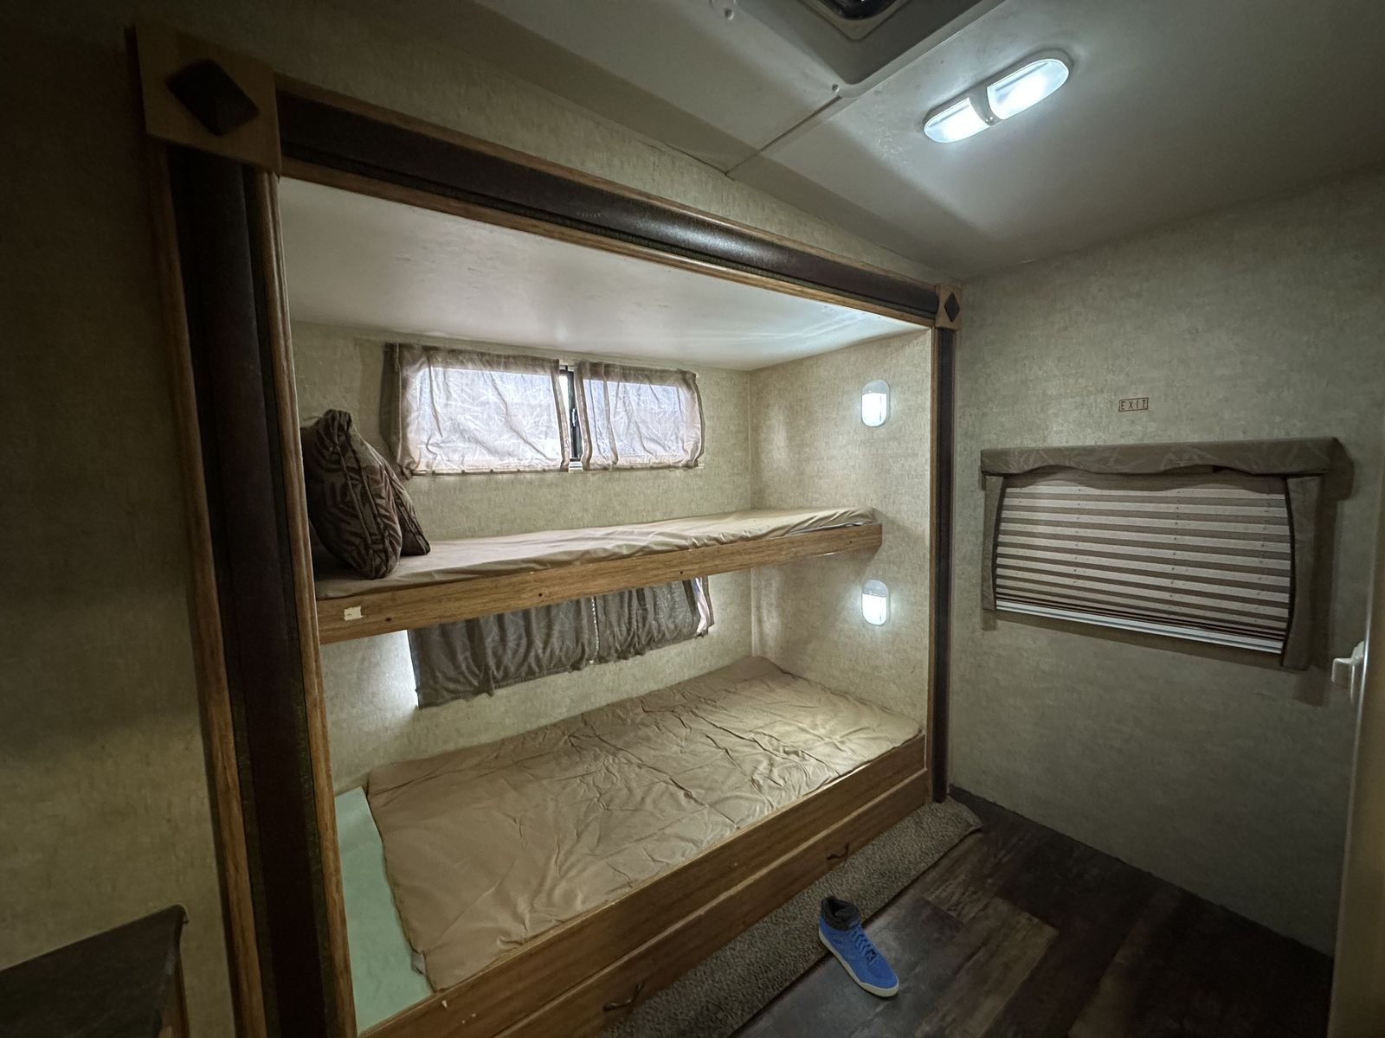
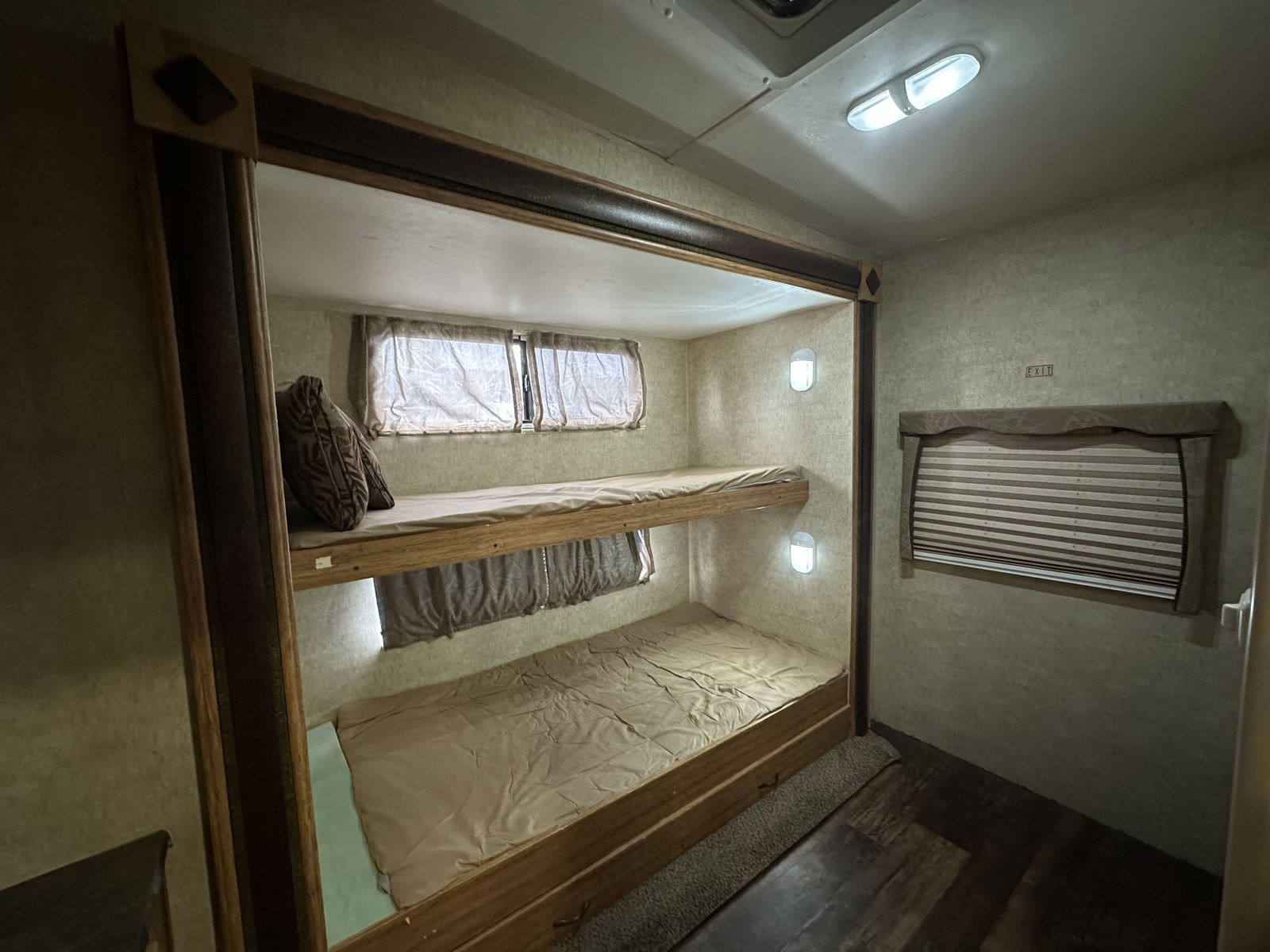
- sneaker [818,894,900,998]
